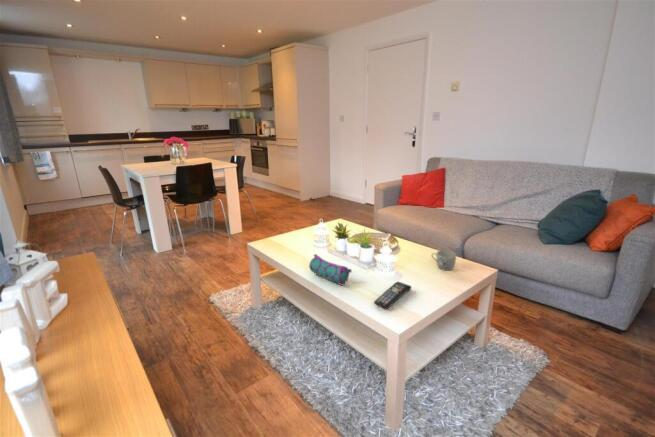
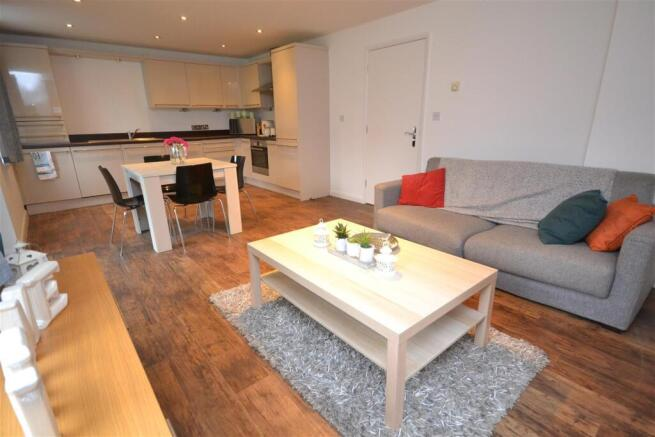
- remote control [373,281,412,310]
- pencil case [308,253,353,286]
- mug [431,249,457,272]
